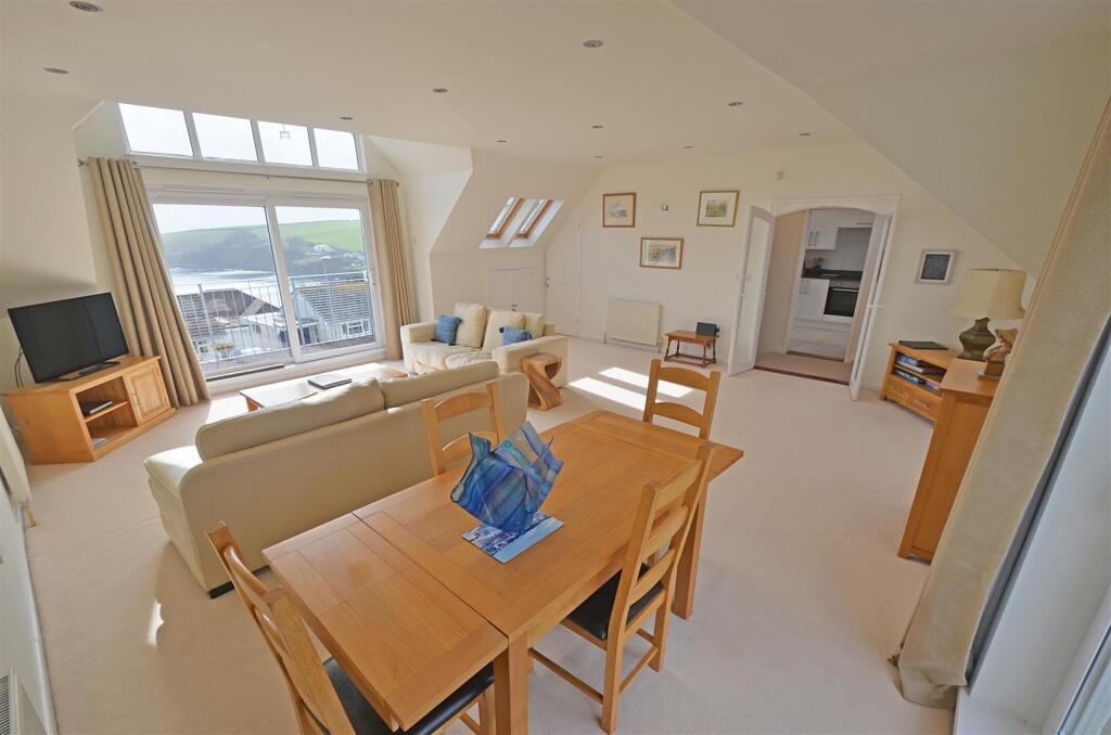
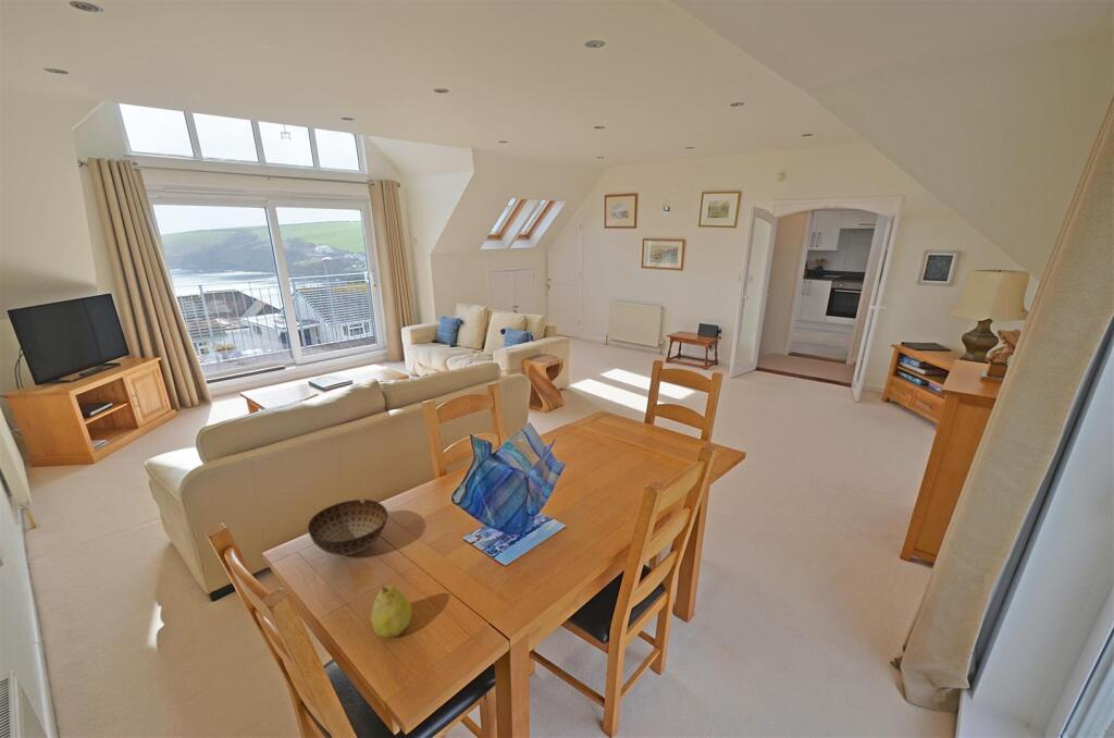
+ bowl [307,499,389,556]
+ fruit [370,585,412,639]
